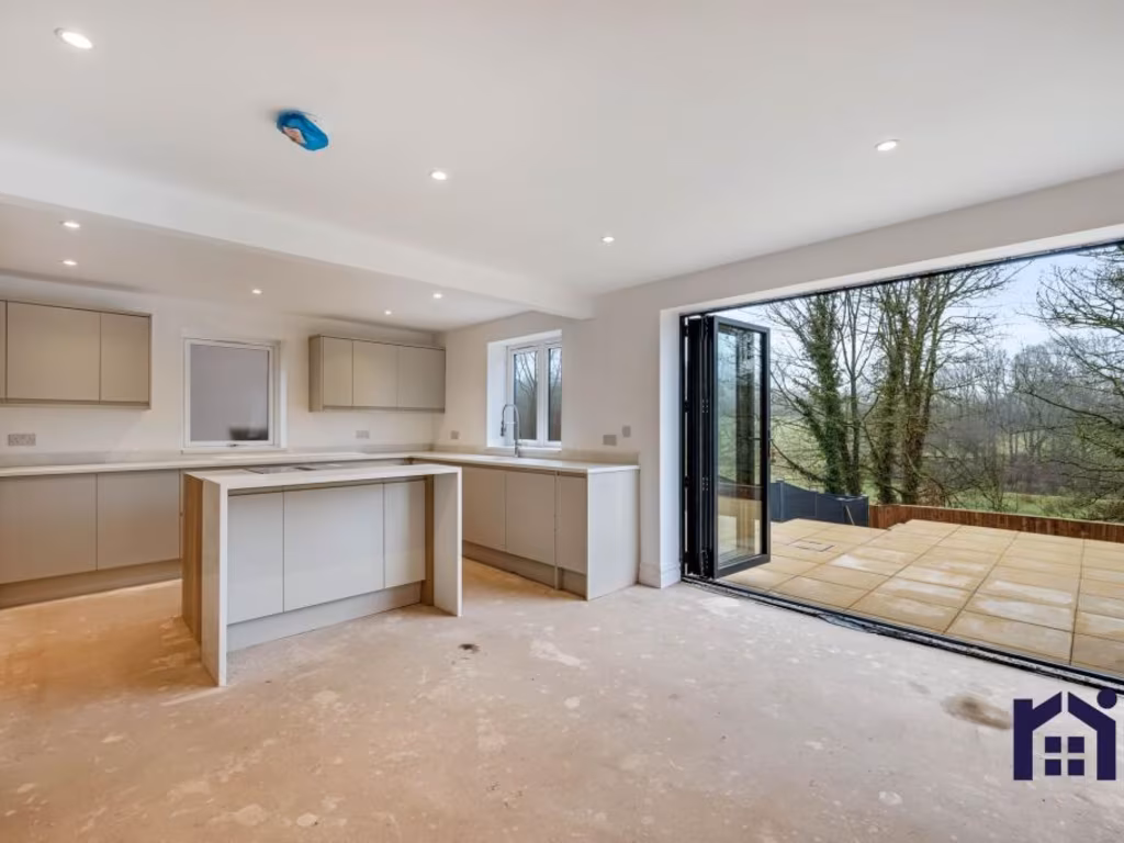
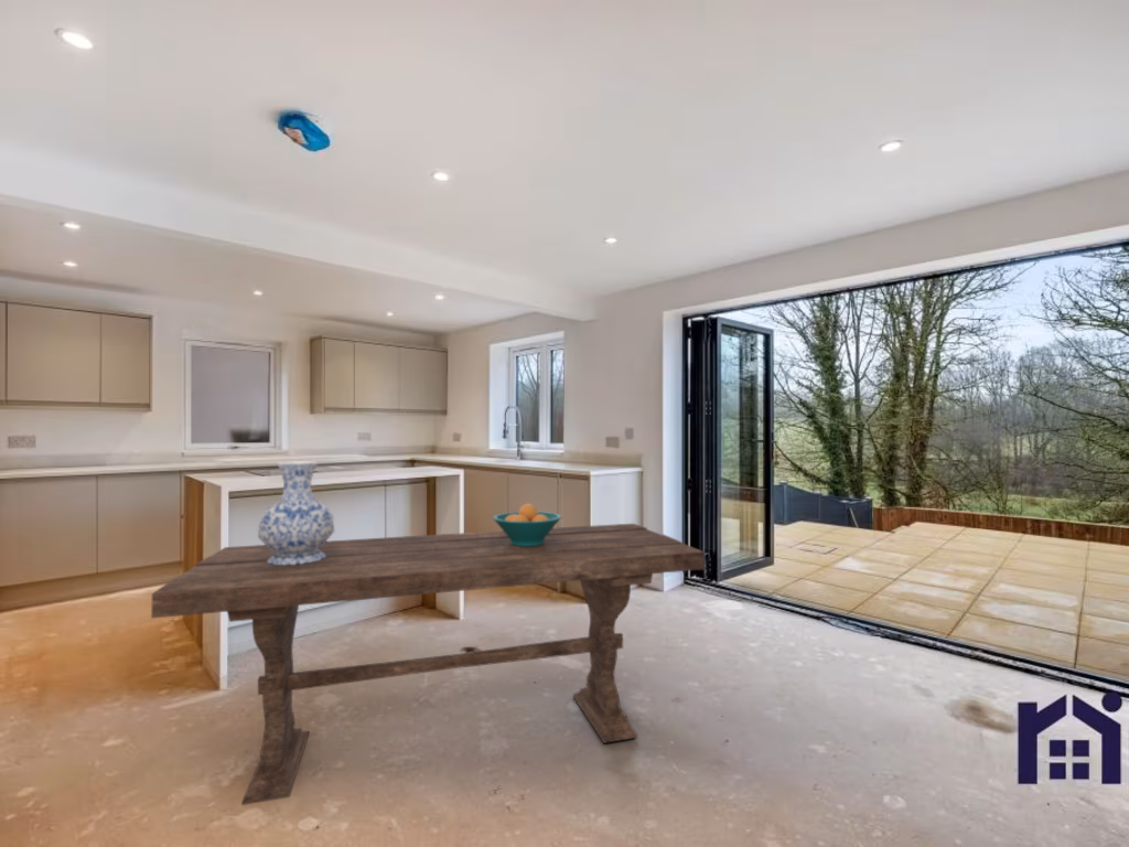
+ dining table [150,523,706,806]
+ vase [257,460,335,565]
+ fruit bowl [492,503,562,546]
